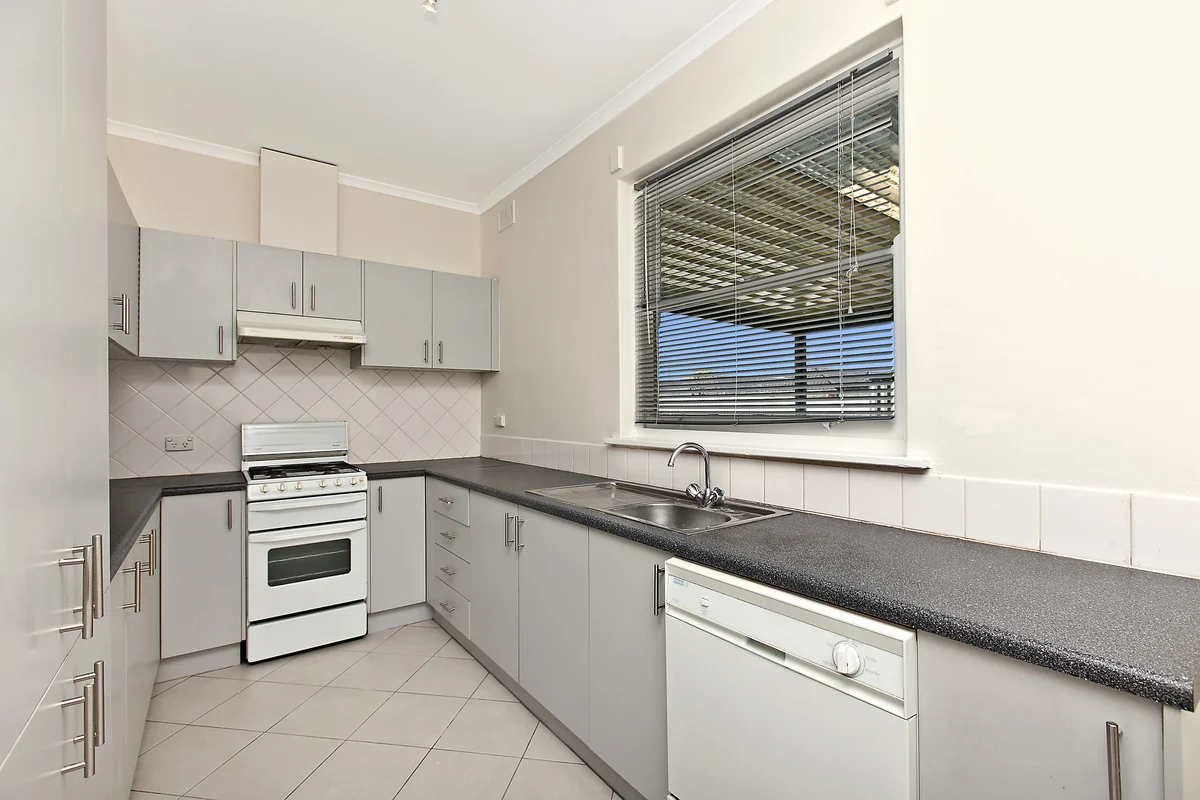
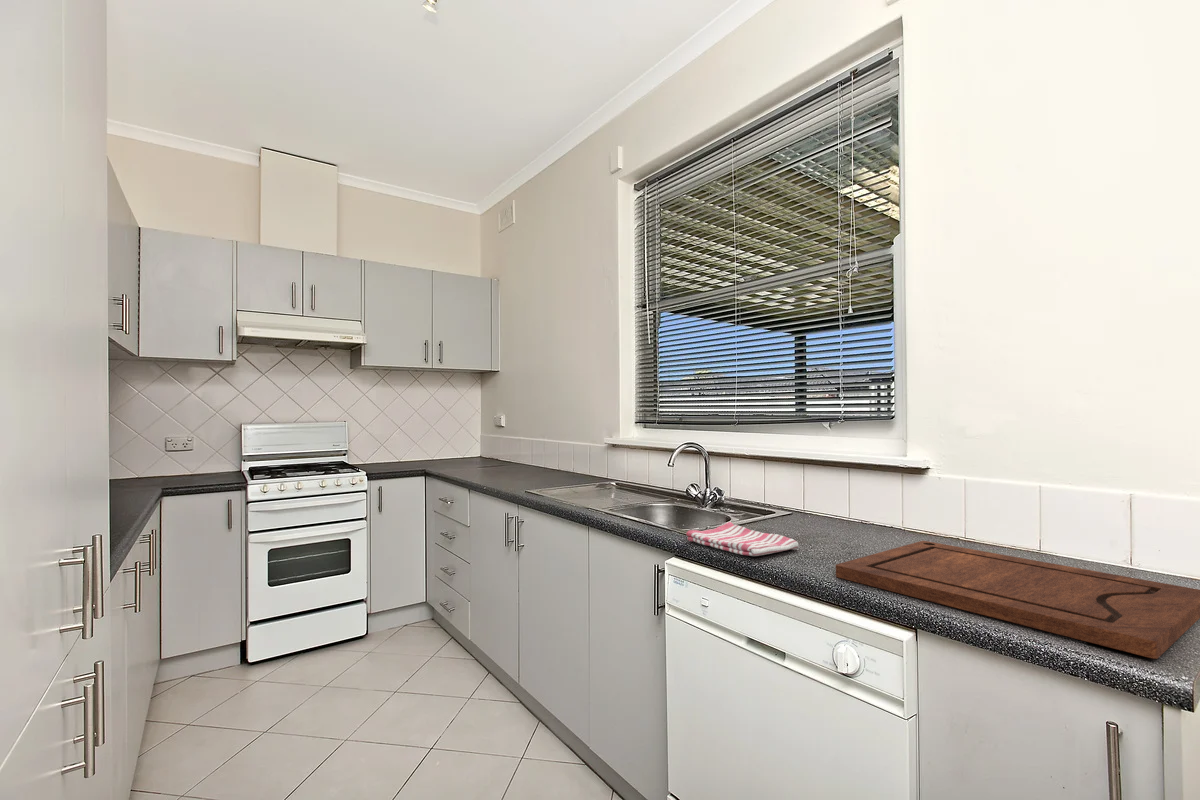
+ dish towel [685,521,799,557]
+ cutting board [835,540,1200,660]
